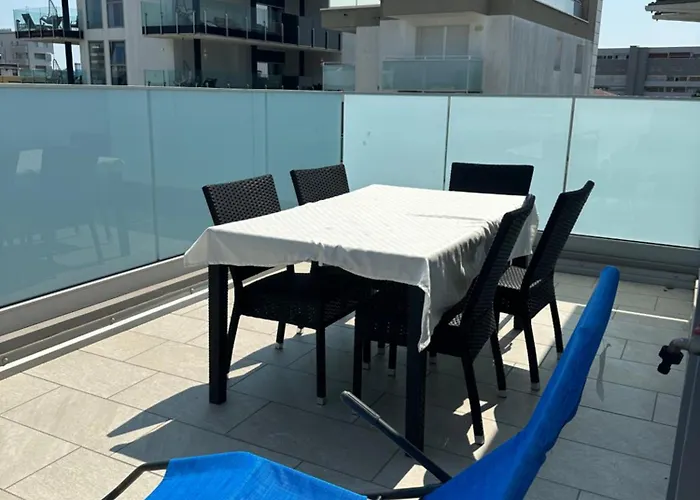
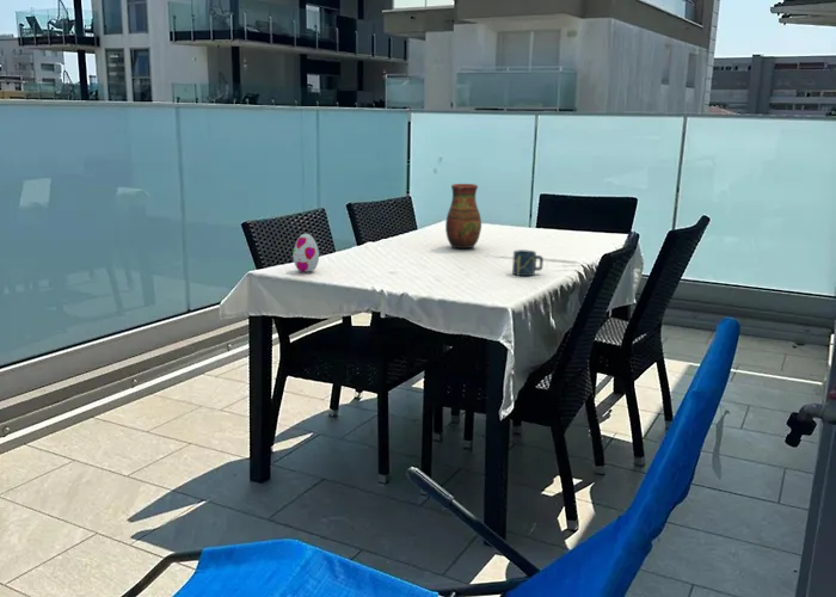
+ decorative egg [291,233,320,273]
+ vase [444,183,482,250]
+ cup [511,248,545,277]
